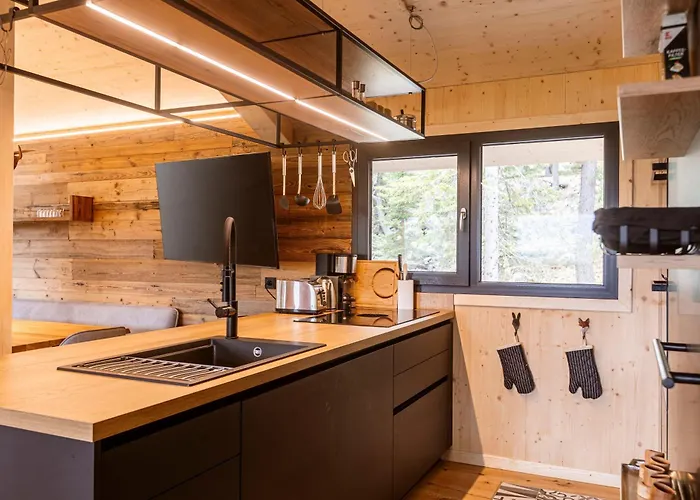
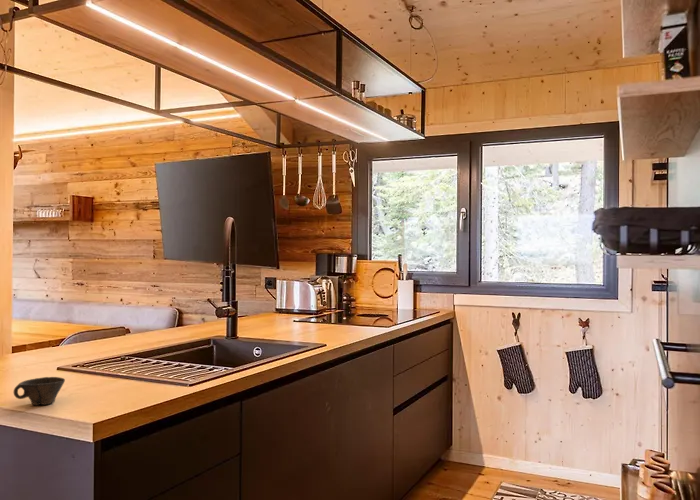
+ cup [13,376,66,406]
